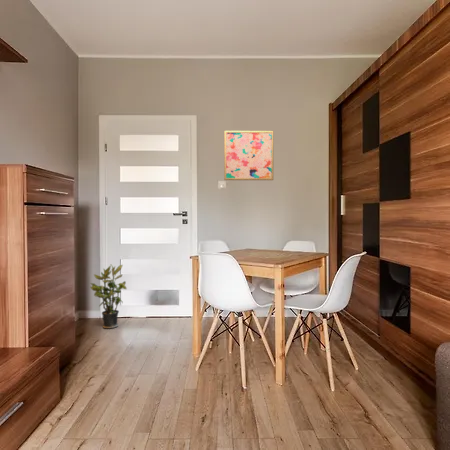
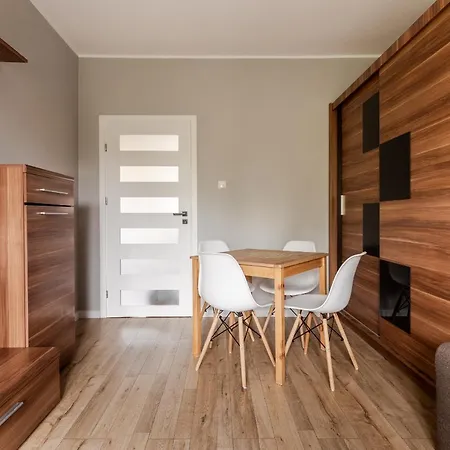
- wall art [223,130,274,181]
- potted plant [89,264,128,330]
